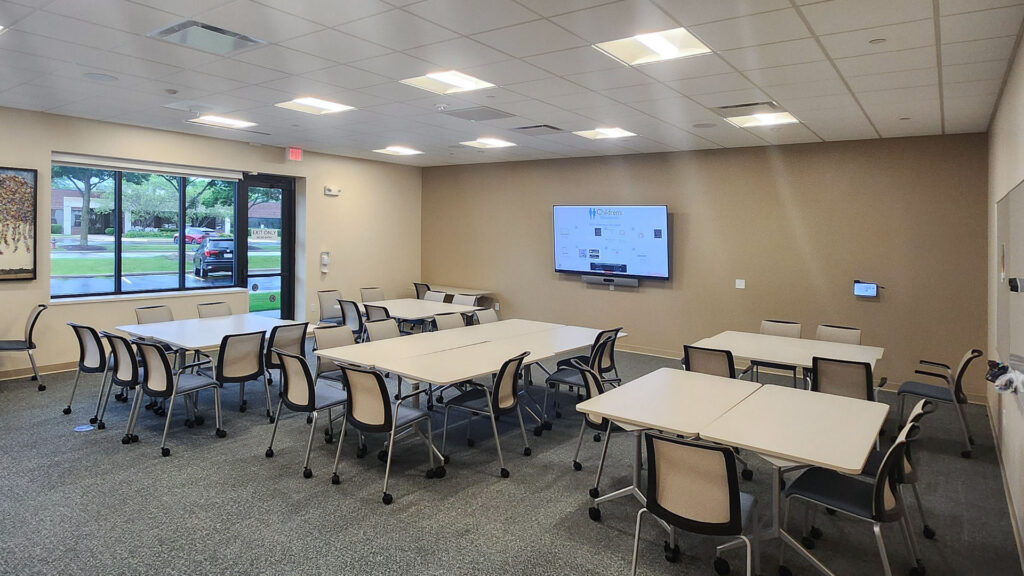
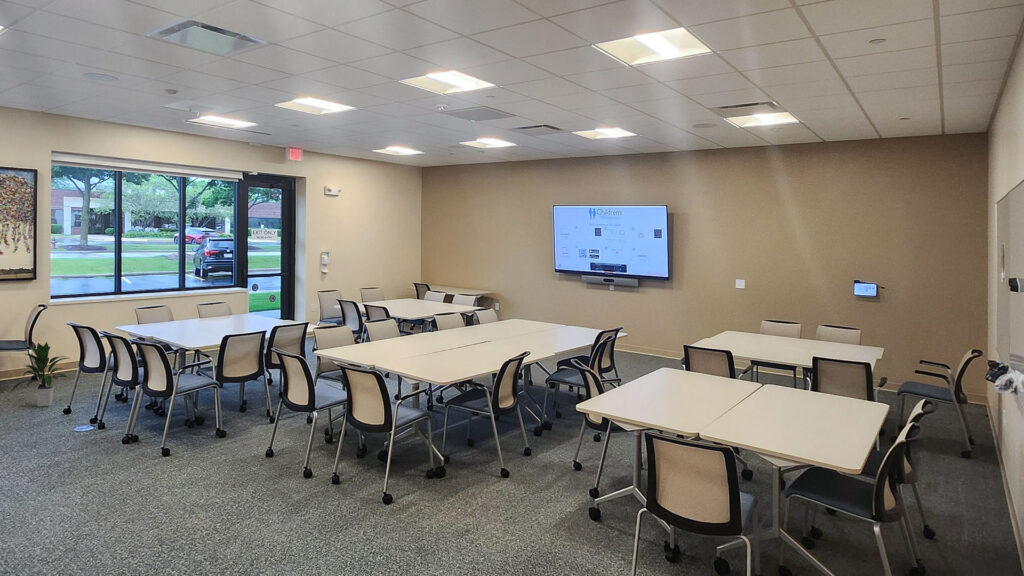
+ indoor plant [10,341,70,407]
